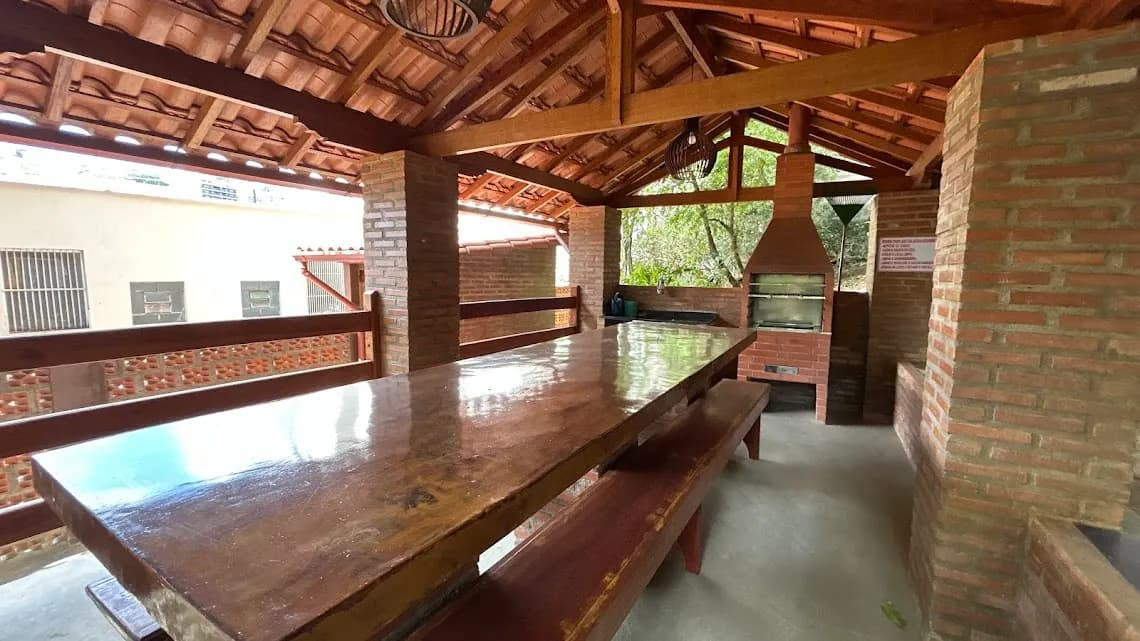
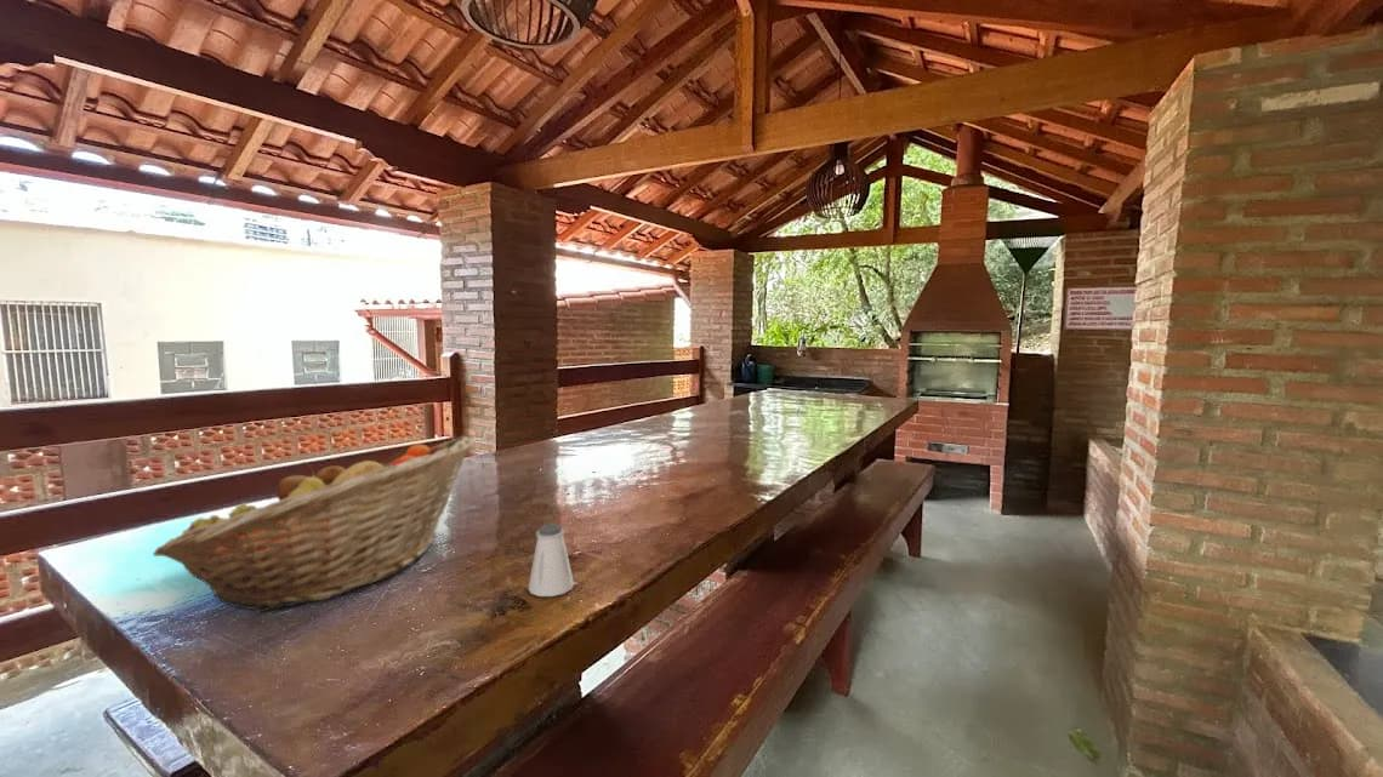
+ saltshaker [527,522,575,598]
+ fruit basket [152,434,474,613]
